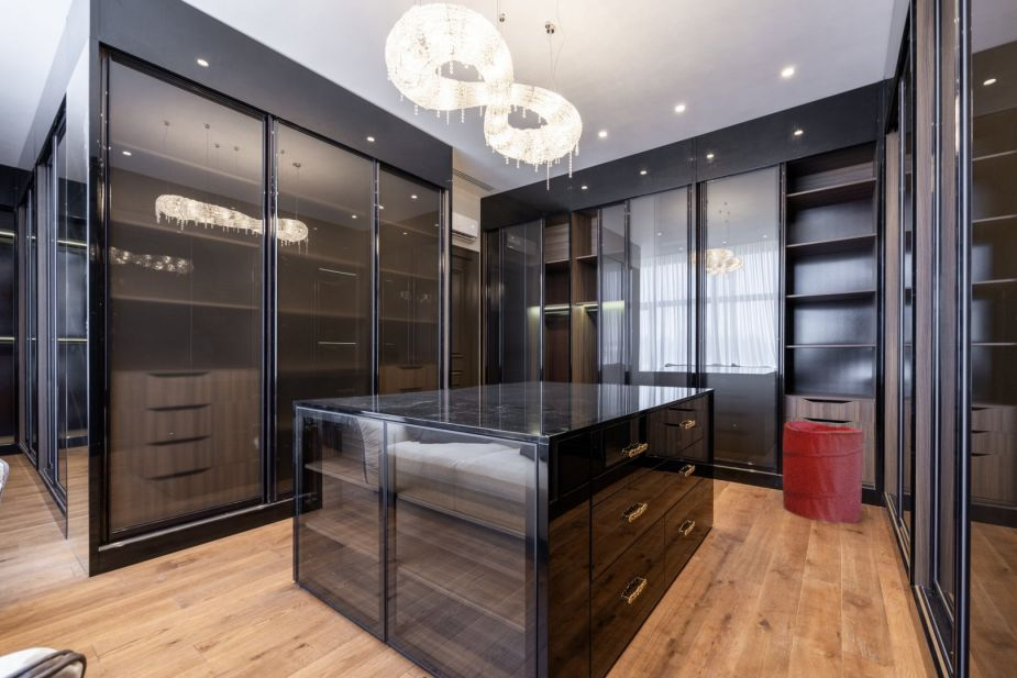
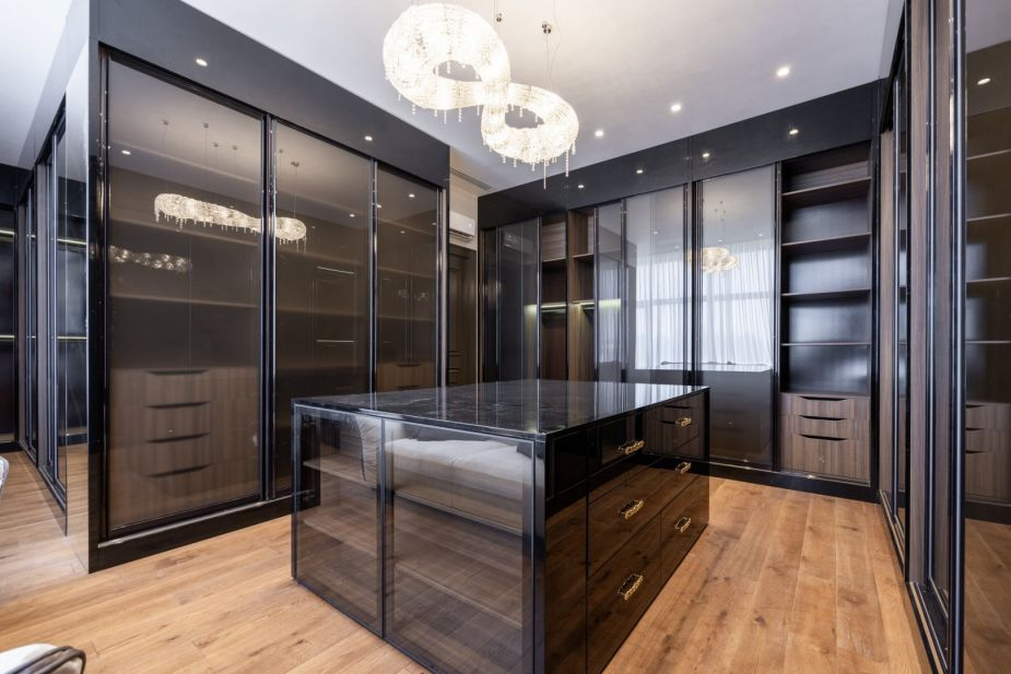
- laundry hamper [782,420,864,525]
